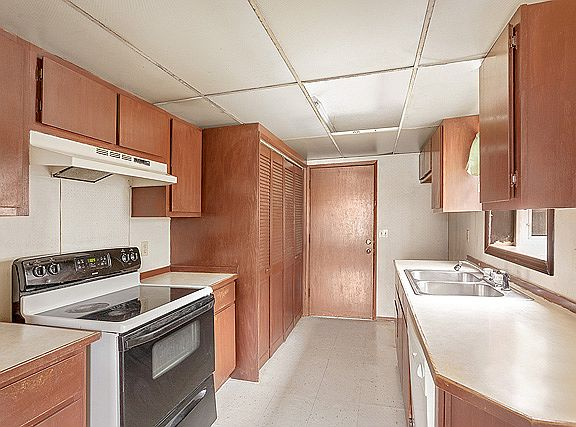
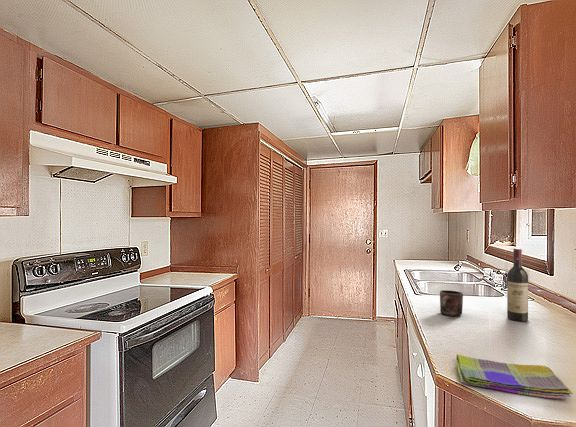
+ wine bottle [506,248,529,322]
+ dish towel [455,353,574,401]
+ mug [439,289,464,317]
